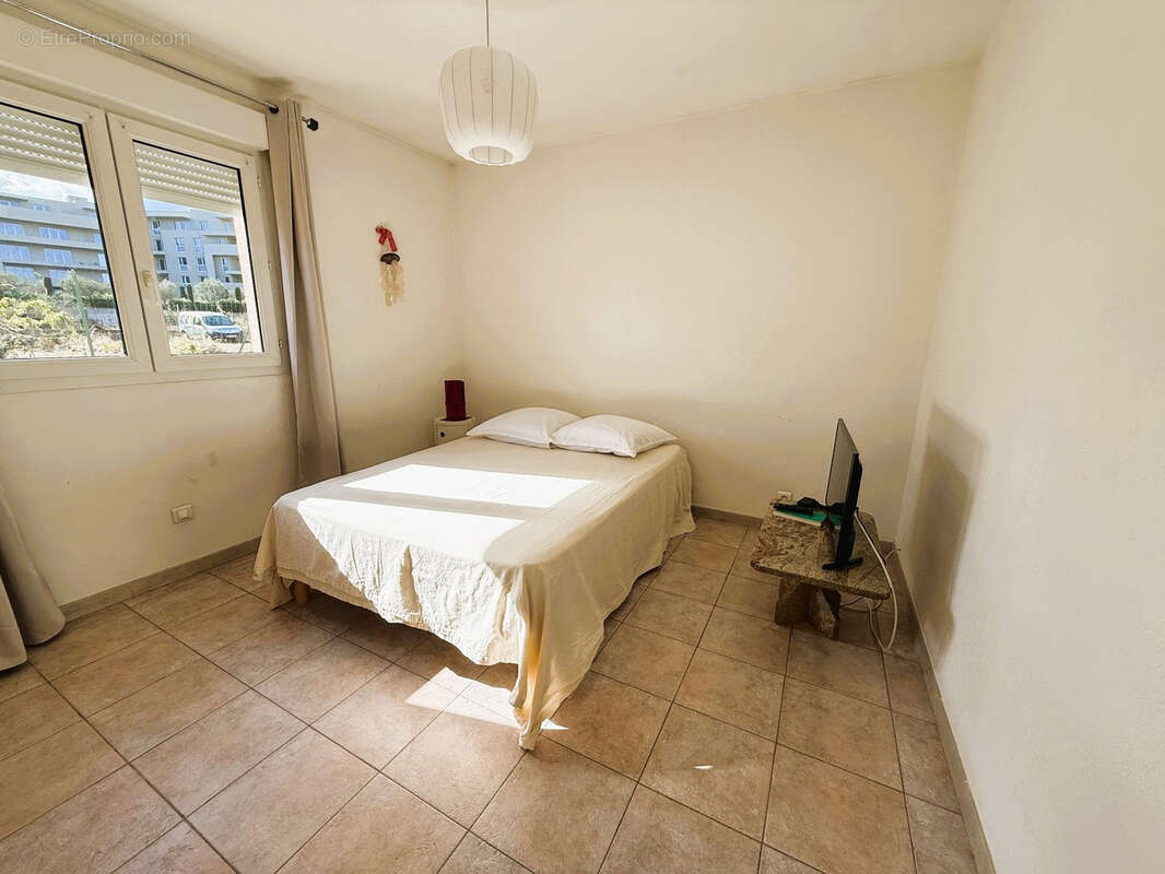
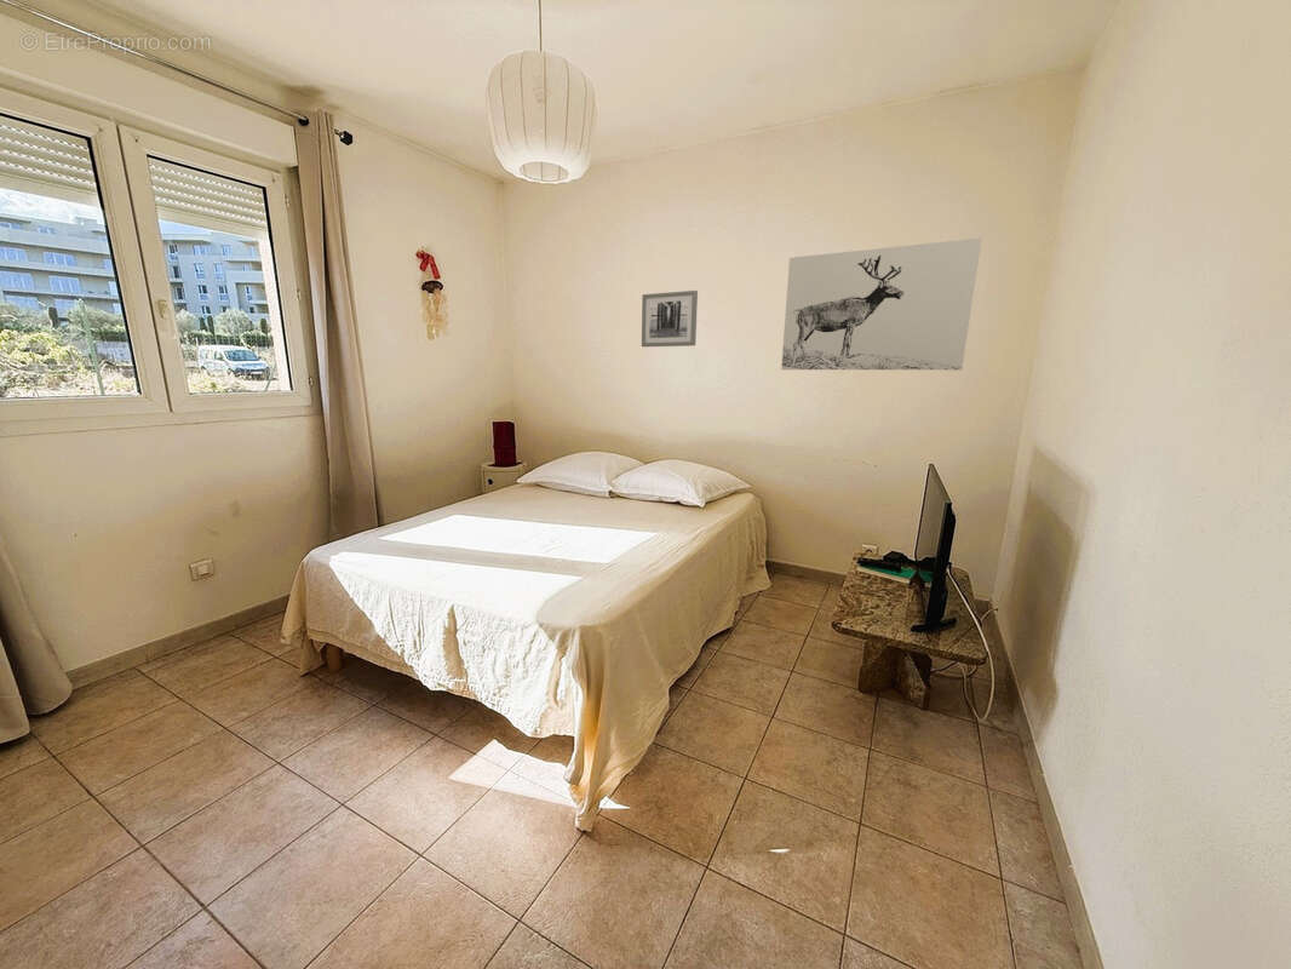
+ wall art [780,237,982,372]
+ wall art [641,289,699,348]
